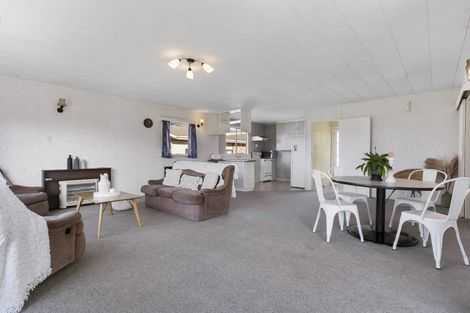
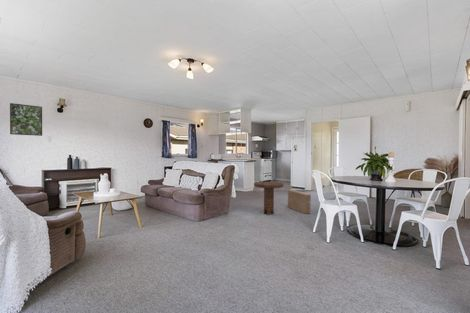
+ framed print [9,102,43,137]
+ cardboard box [287,189,312,215]
+ side table [253,181,284,216]
